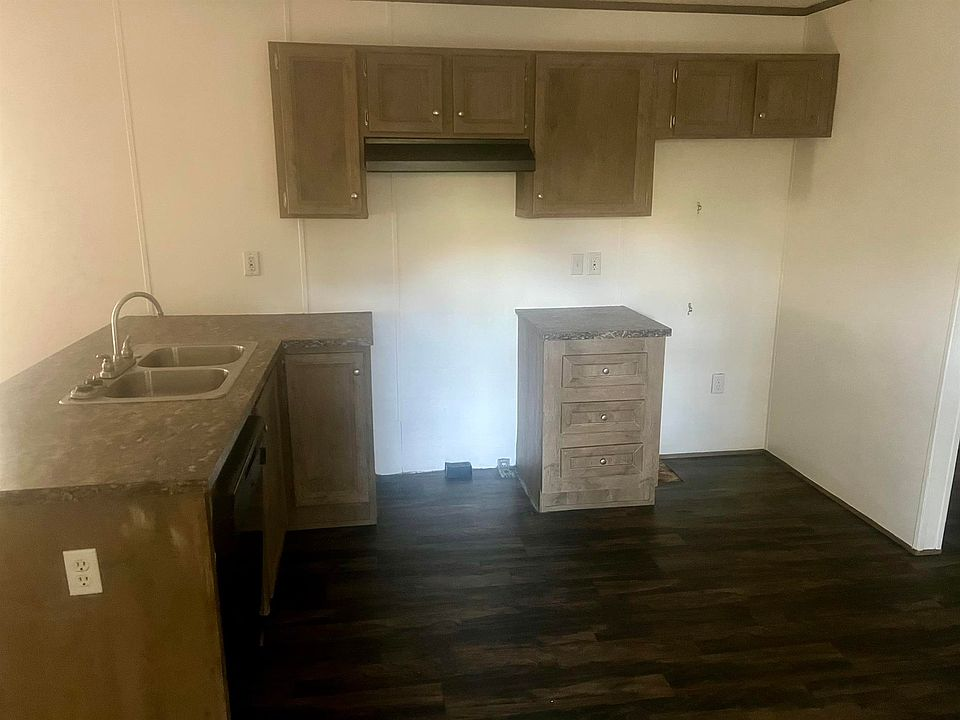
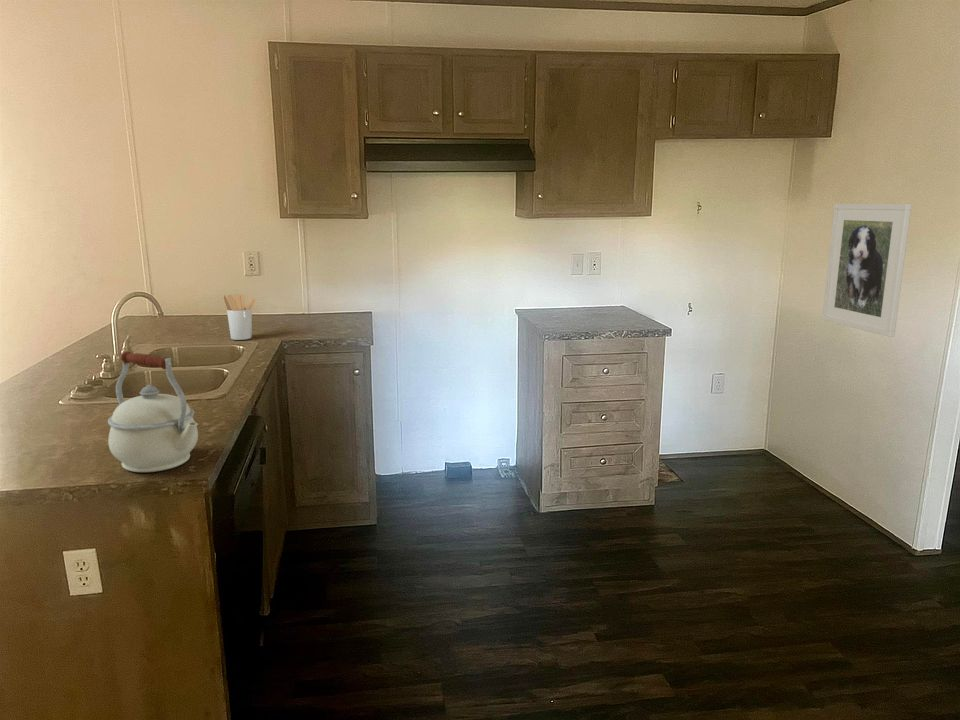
+ kettle [107,350,199,473]
+ utensil holder [223,293,256,341]
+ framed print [821,203,912,338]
